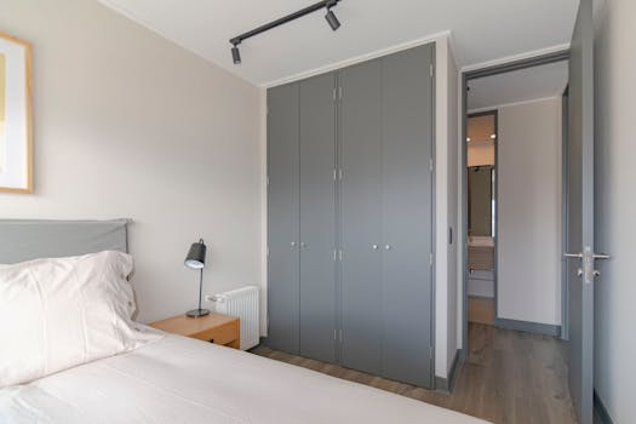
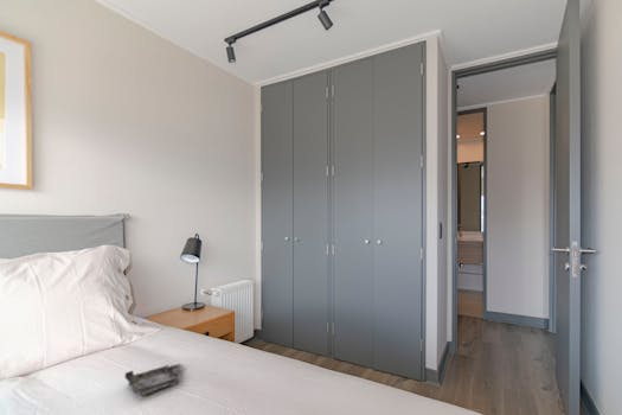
+ tray [124,363,186,396]
